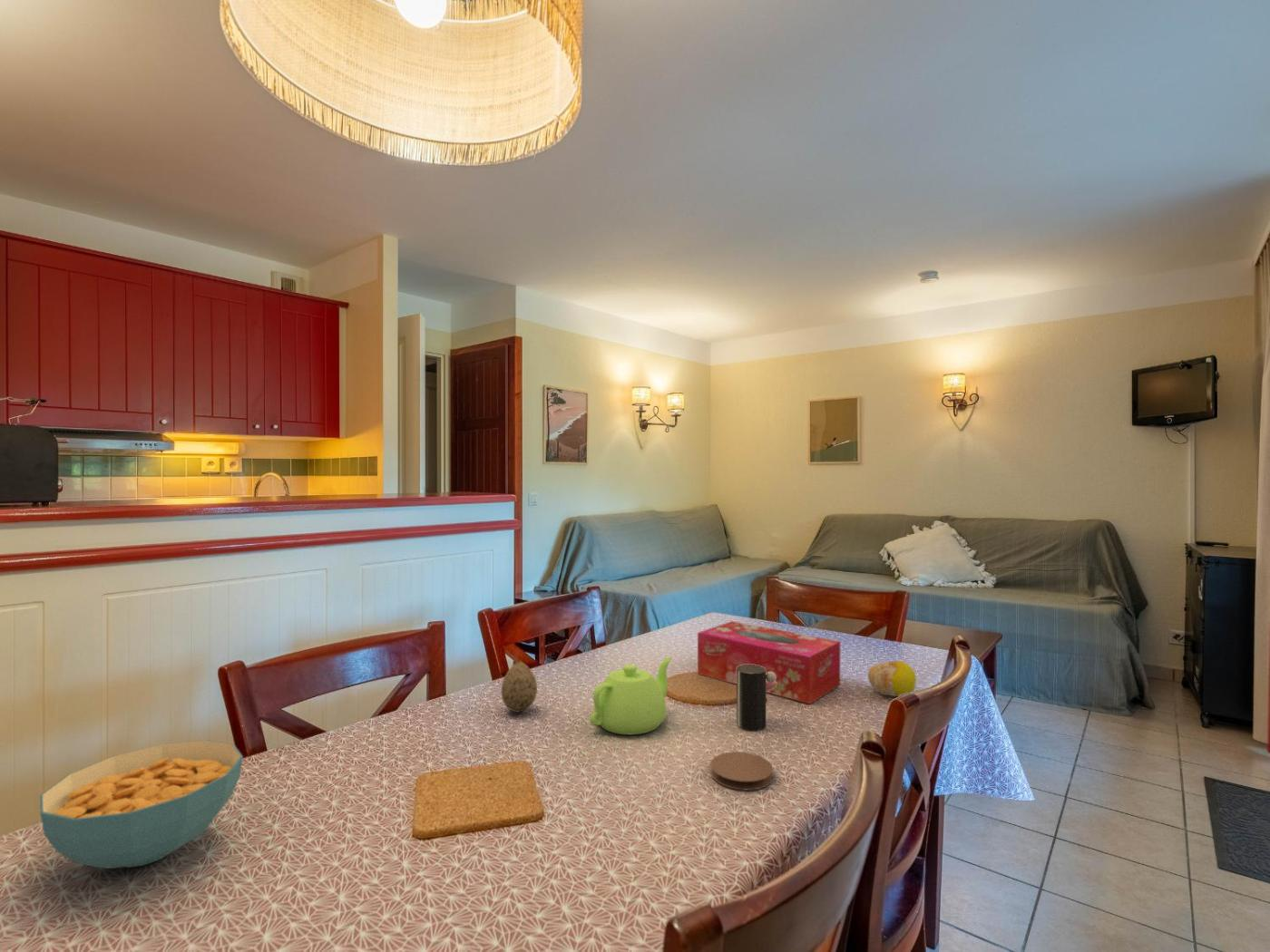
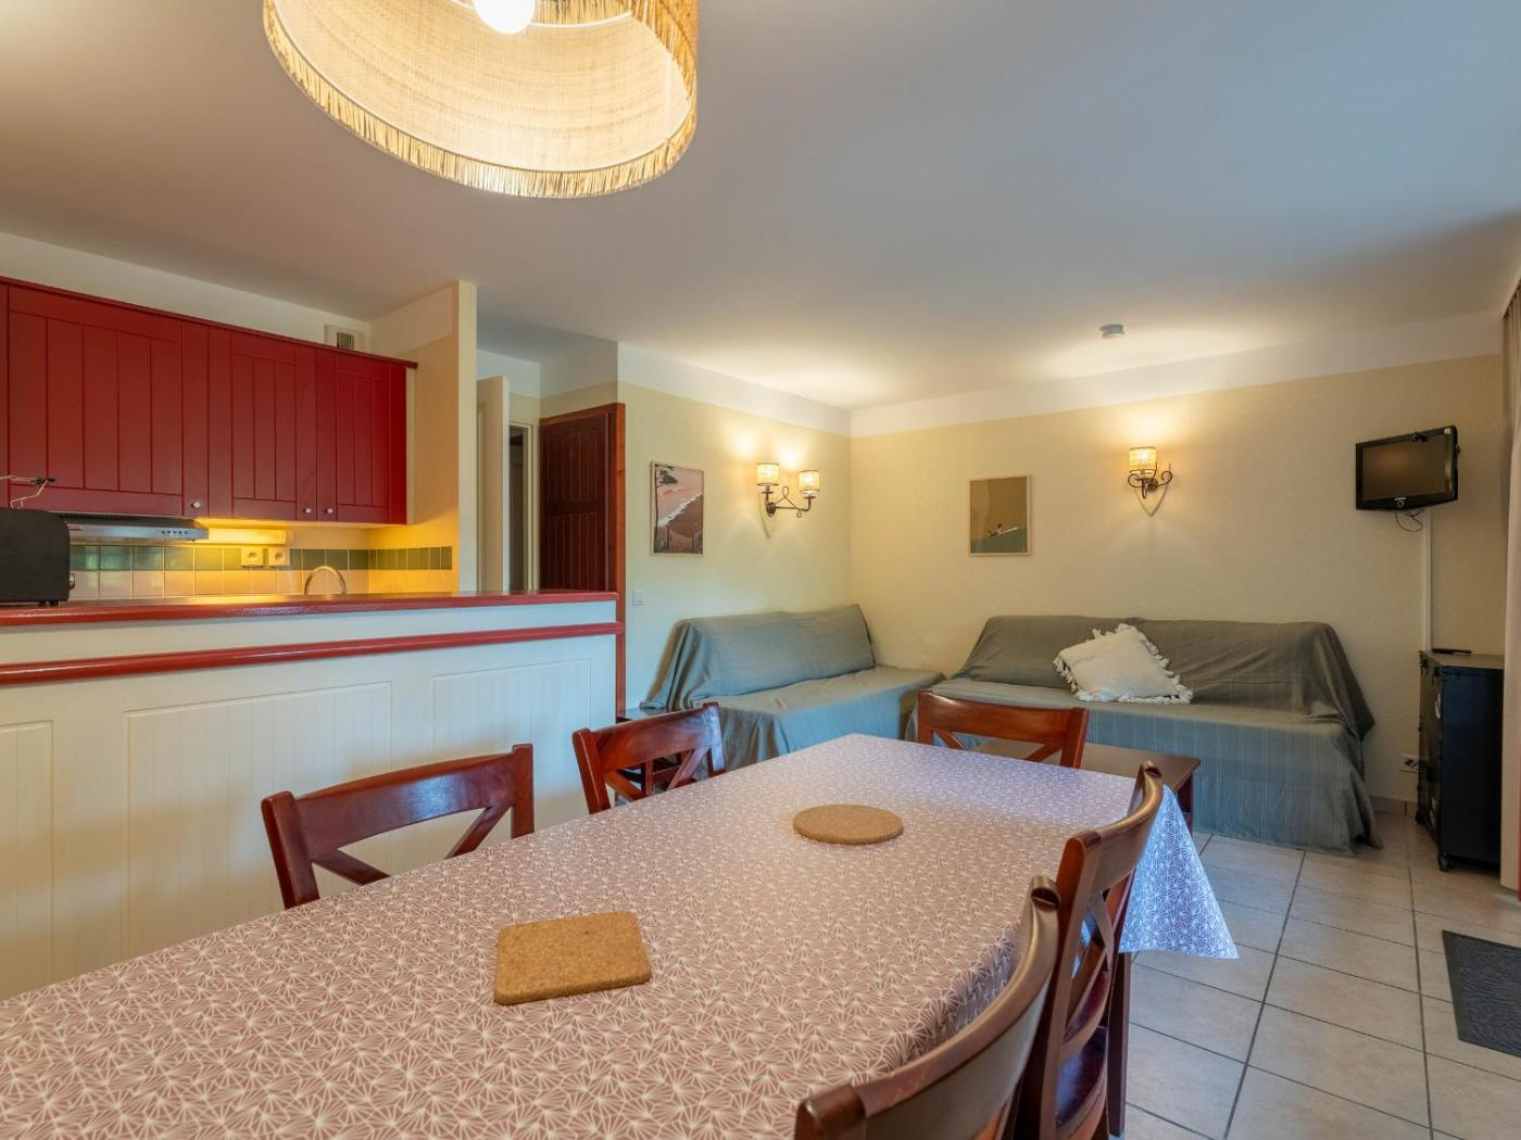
- cereal bowl [39,739,244,869]
- decorative egg [501,661,538,713]
- coaster [709,751,774,792]
- tissue box [697,620,841,704]
- teapot [589,656,672,735]
- fruit [867,660,917,697]
- cup [736,665,777,732]
